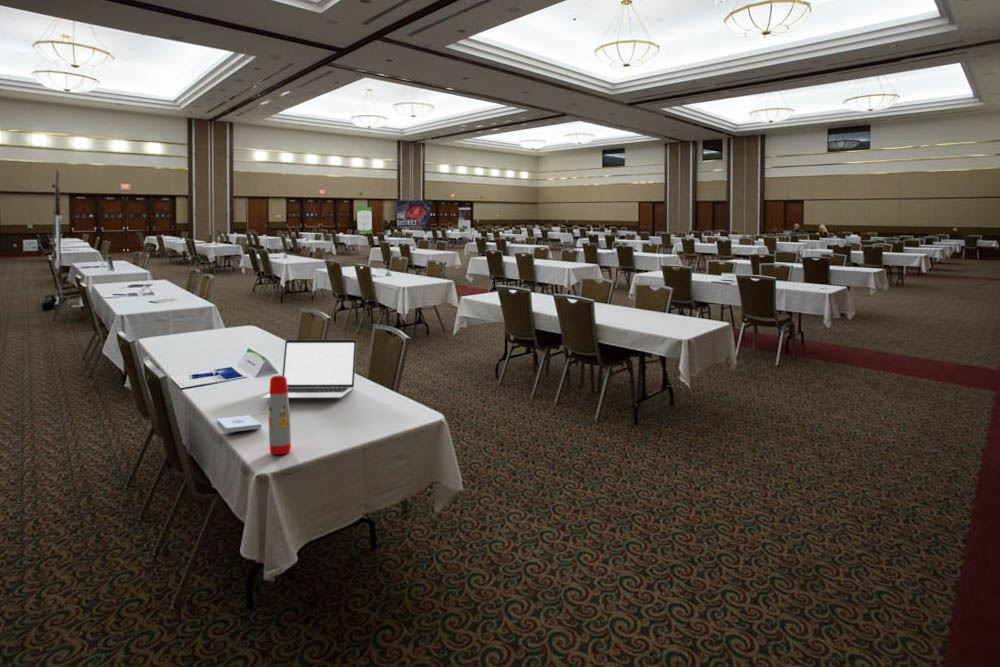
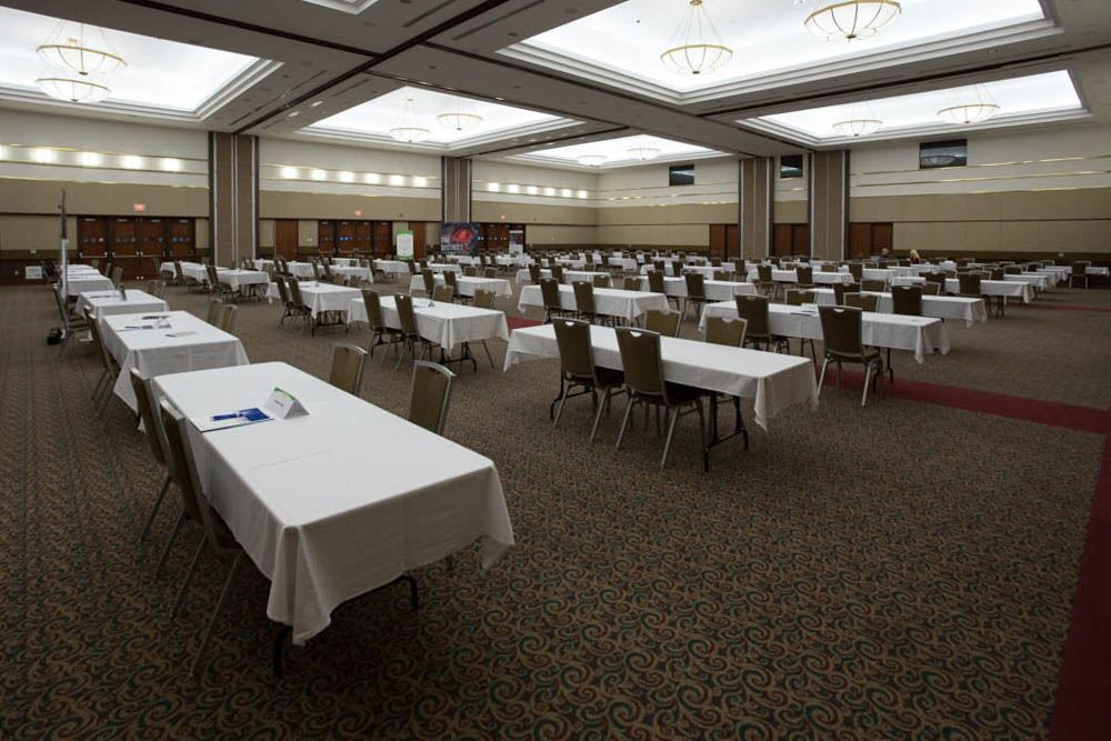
- notepad [216,414,262,433]
- water bottle [268,374,292,455]
- laptop [262,339,357,399]
